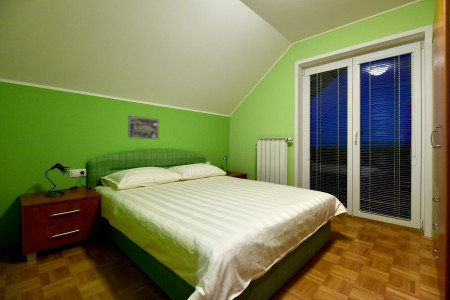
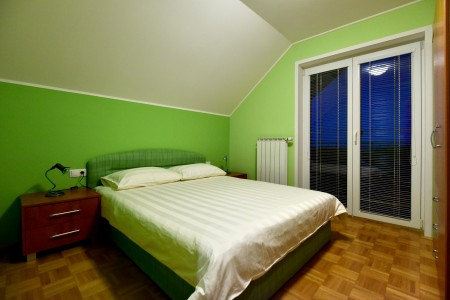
- wall art [127,115,160,140]
